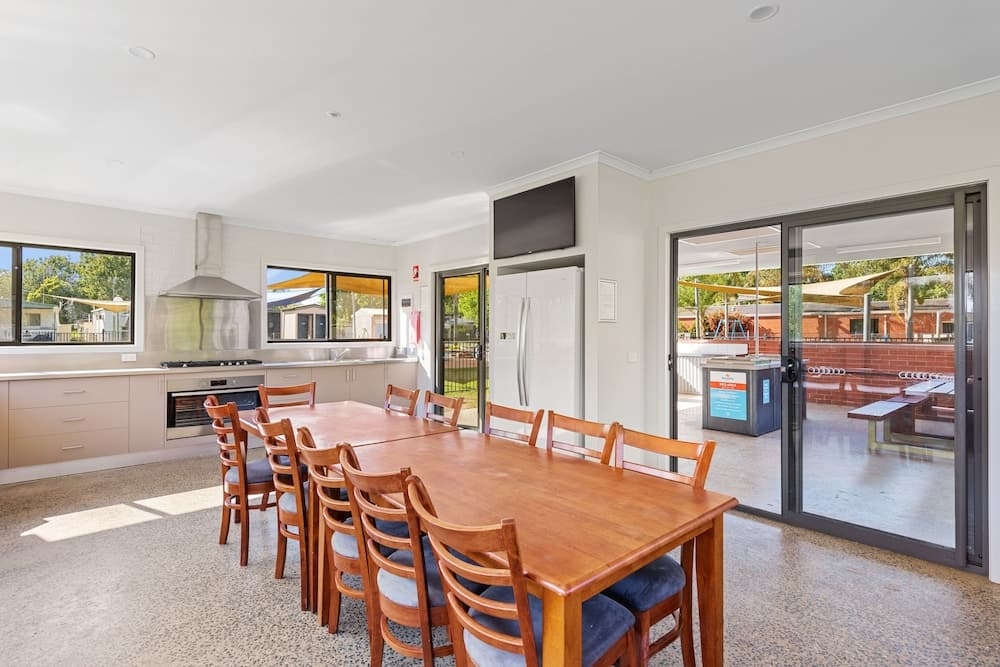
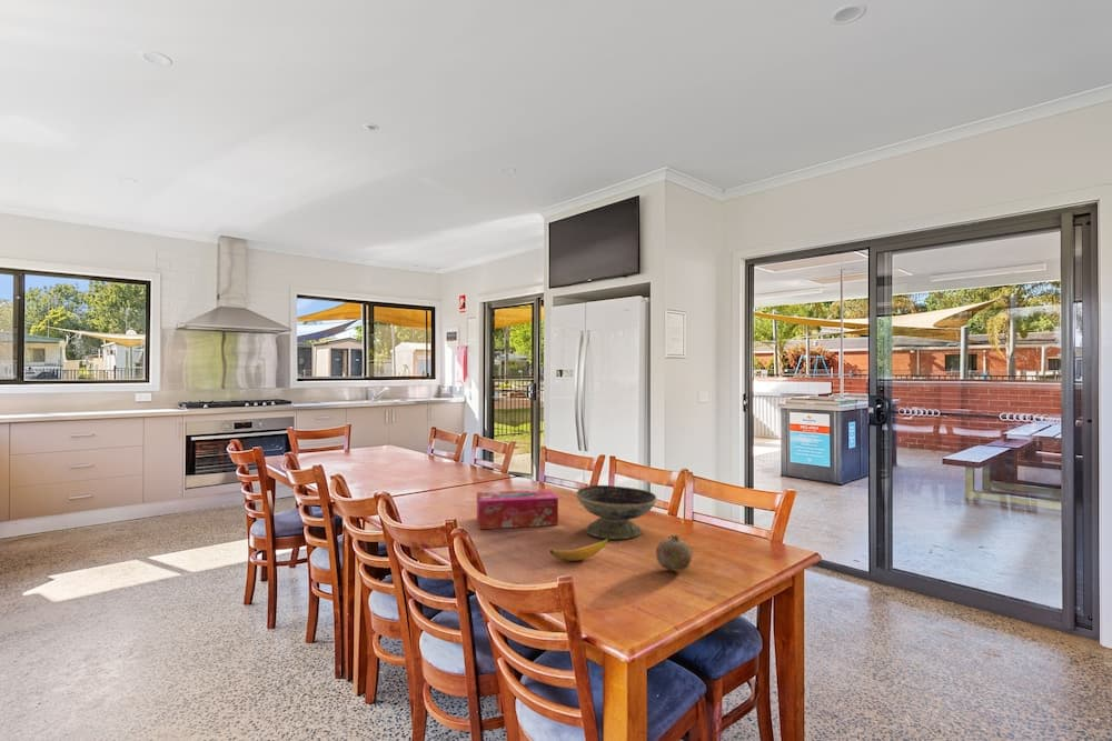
+ decorative bowl [575,484,658,540]
+ fruit [655,533,694,571]
+ tissue box [476,488,559,530]
+ banana [549,538,610,562]
